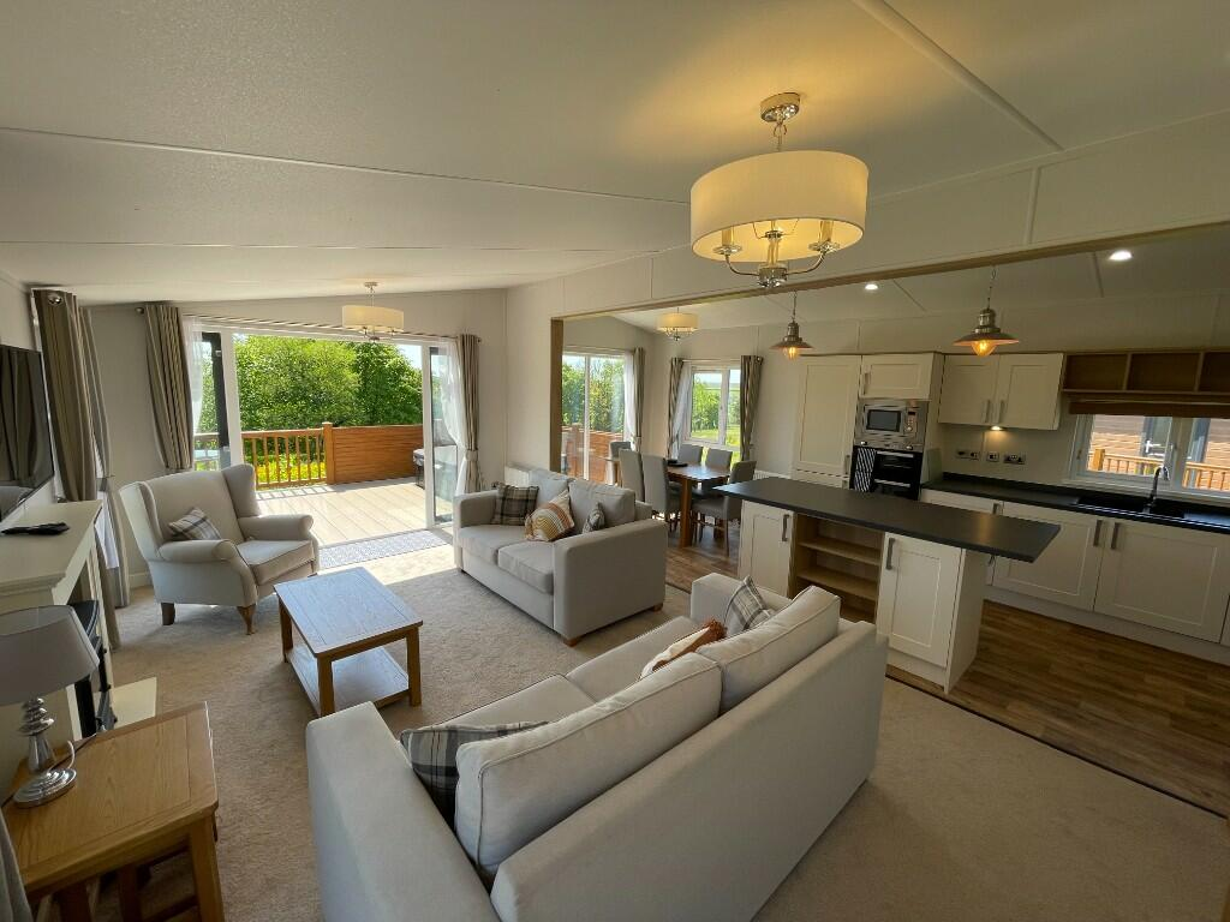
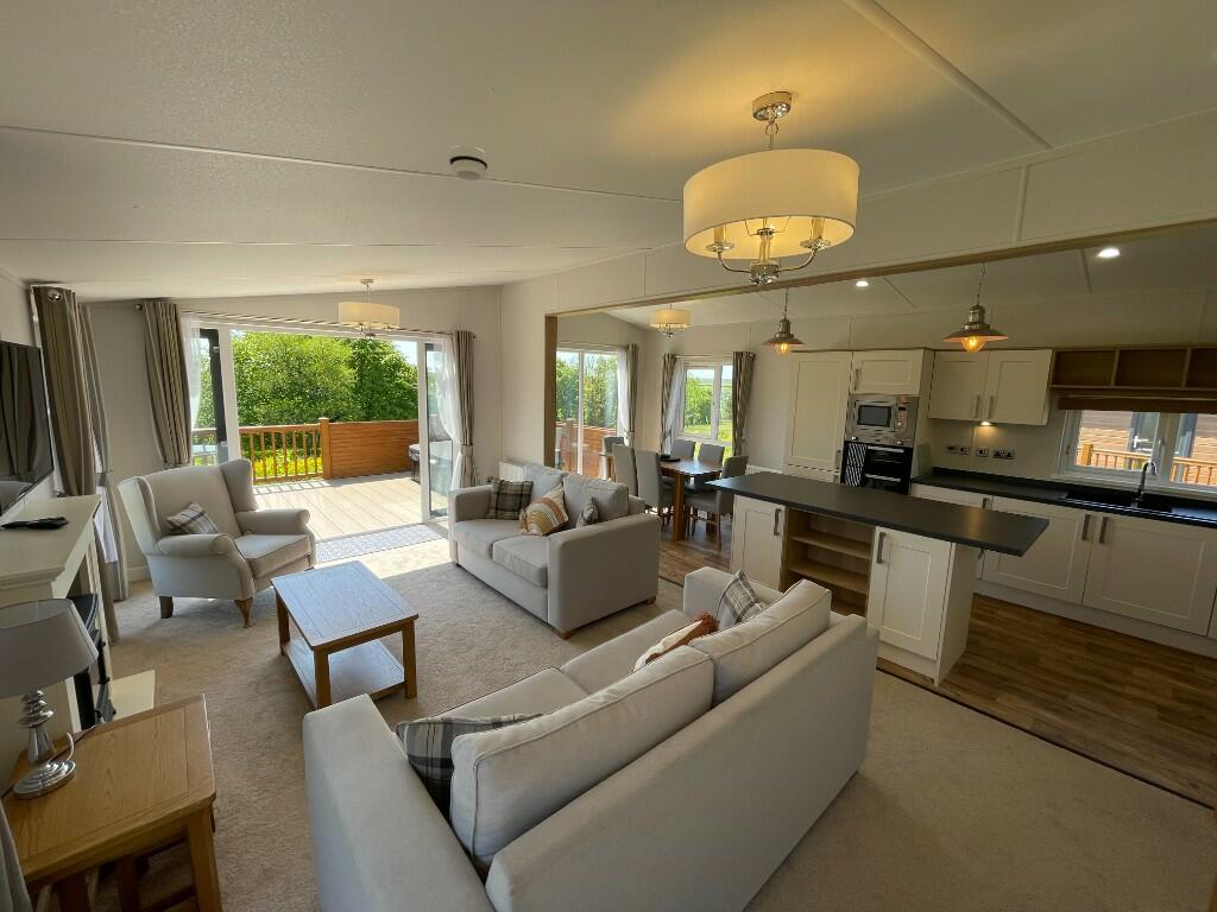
+ smoke detector [448,144,488,182]
